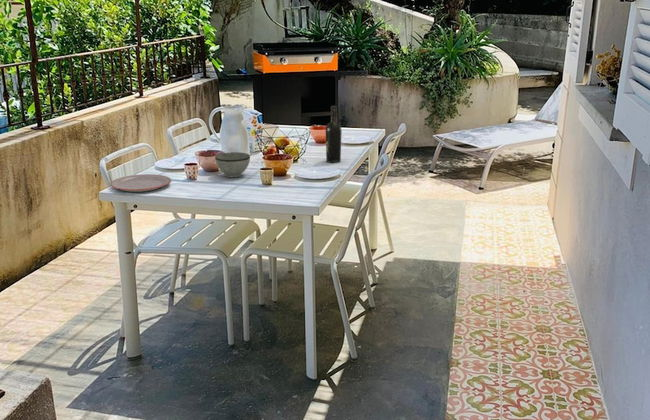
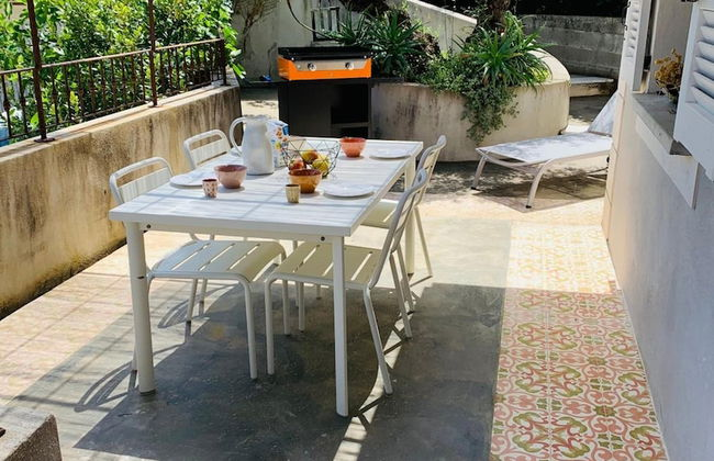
- plate [110,173,172,193]
- bowl [214,151,251,178]
- wine bottle [325,105,343,164]
